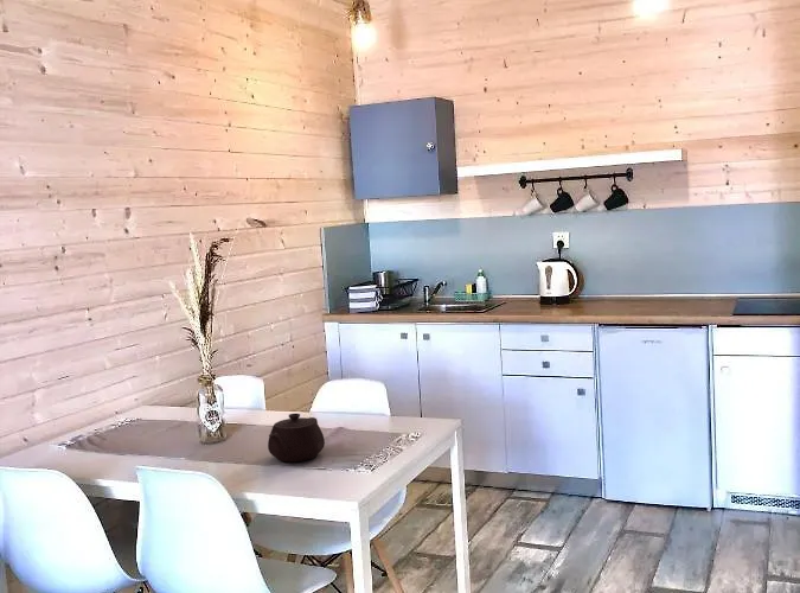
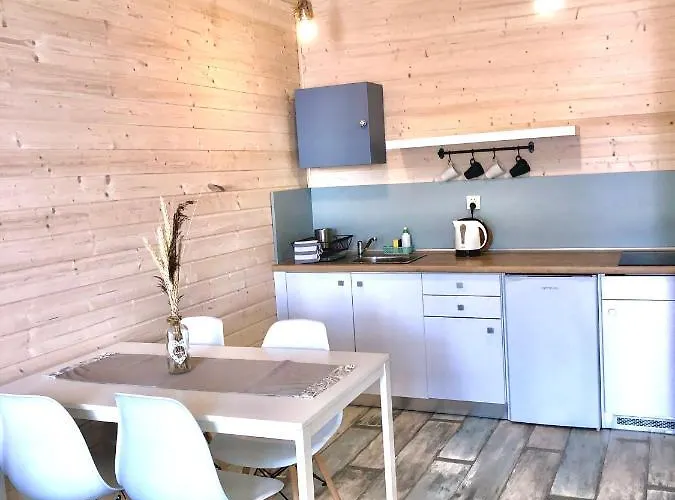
- teapot [267,413,326,463]
